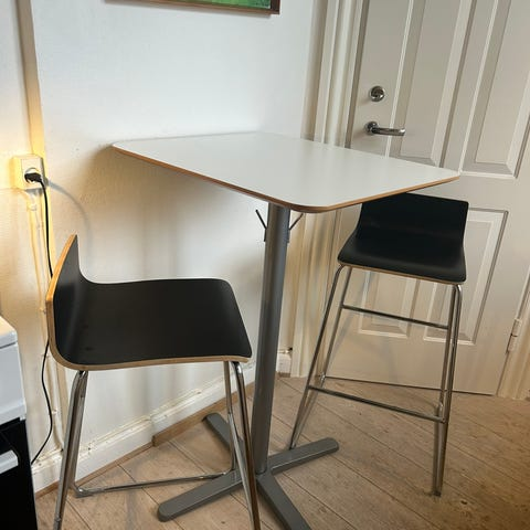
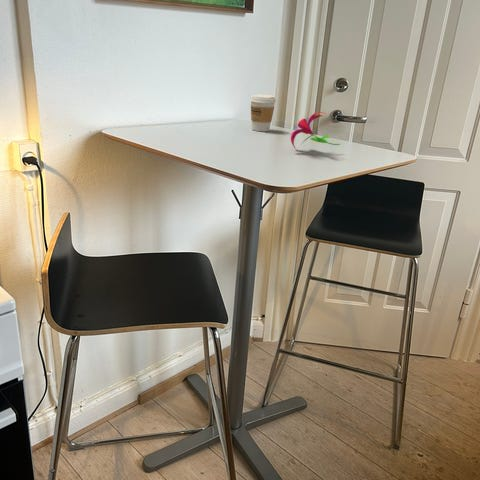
+ coffee cup [249,93,277,132]
+ flower [290,111,341,151]
